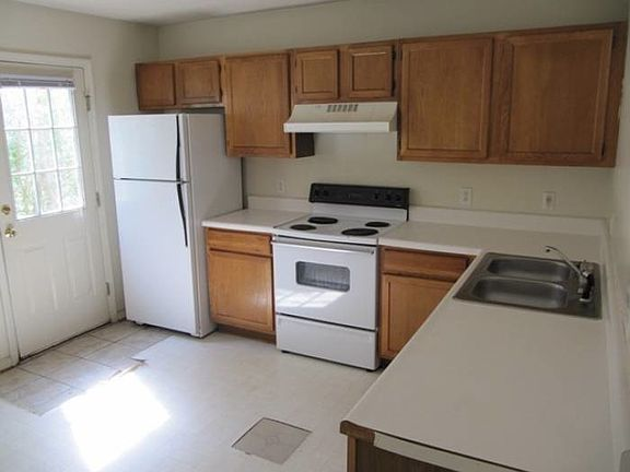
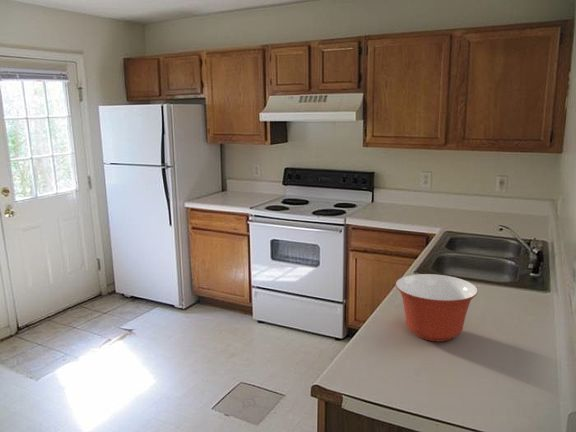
+ mixing bowl [395,273,479,342]
